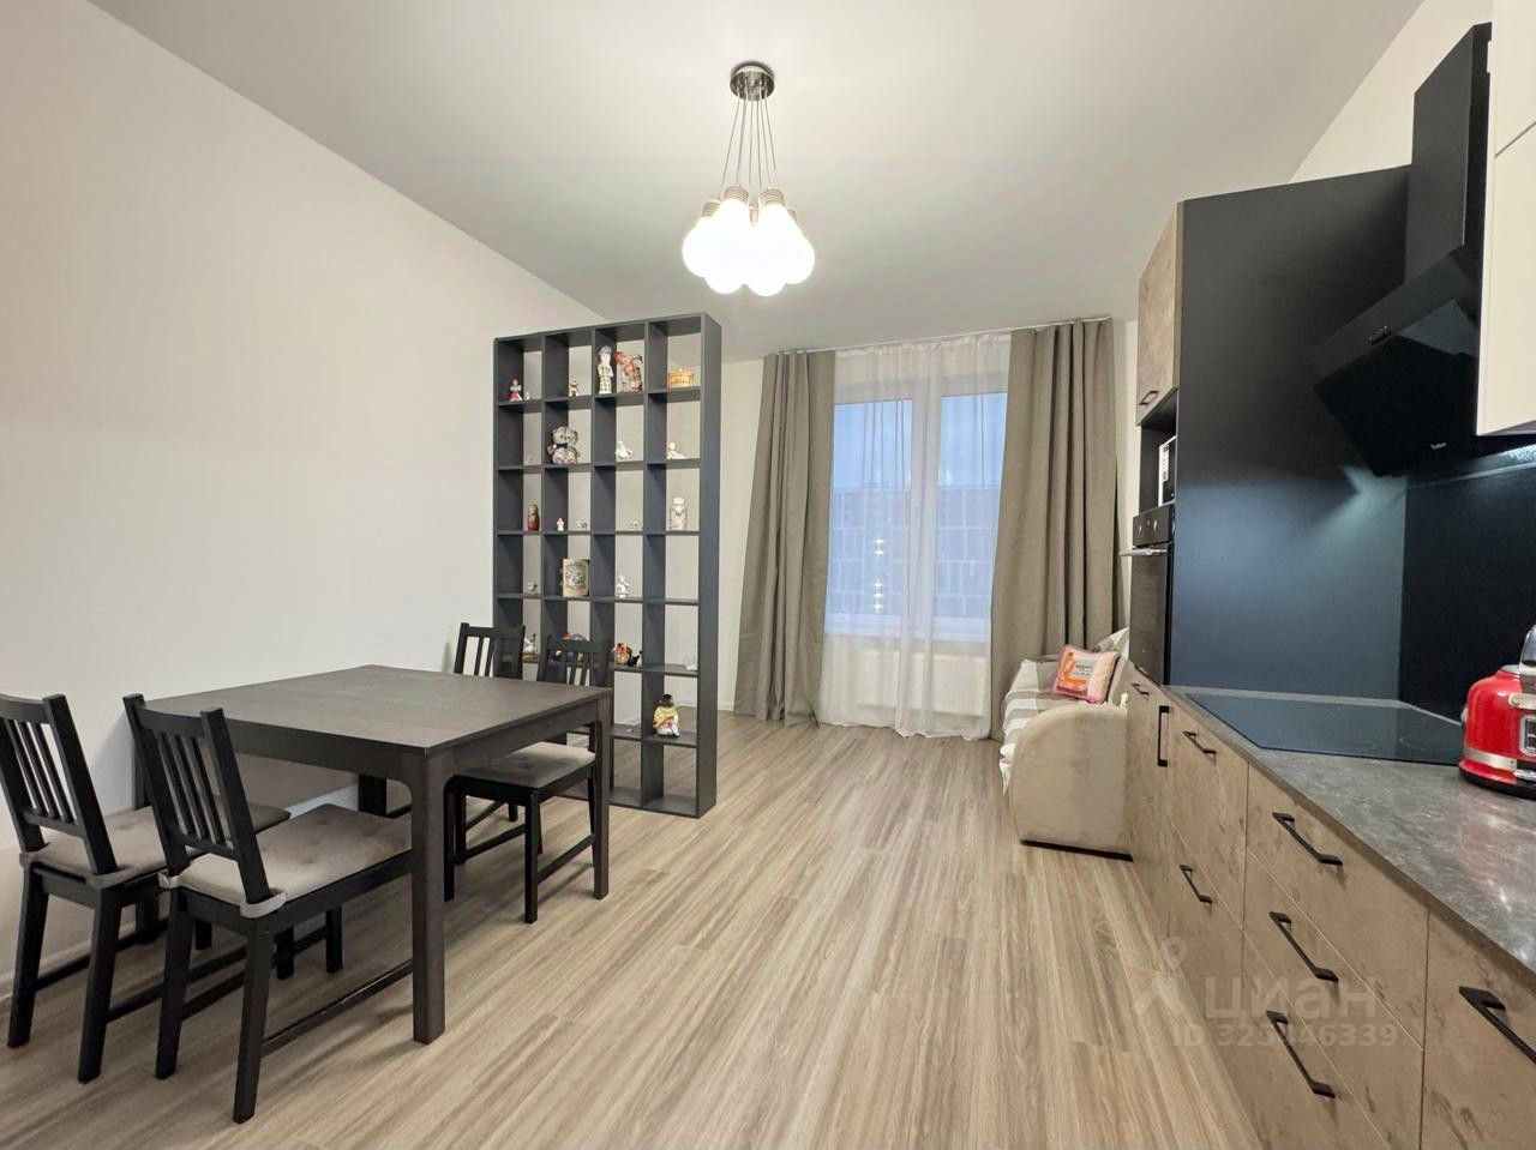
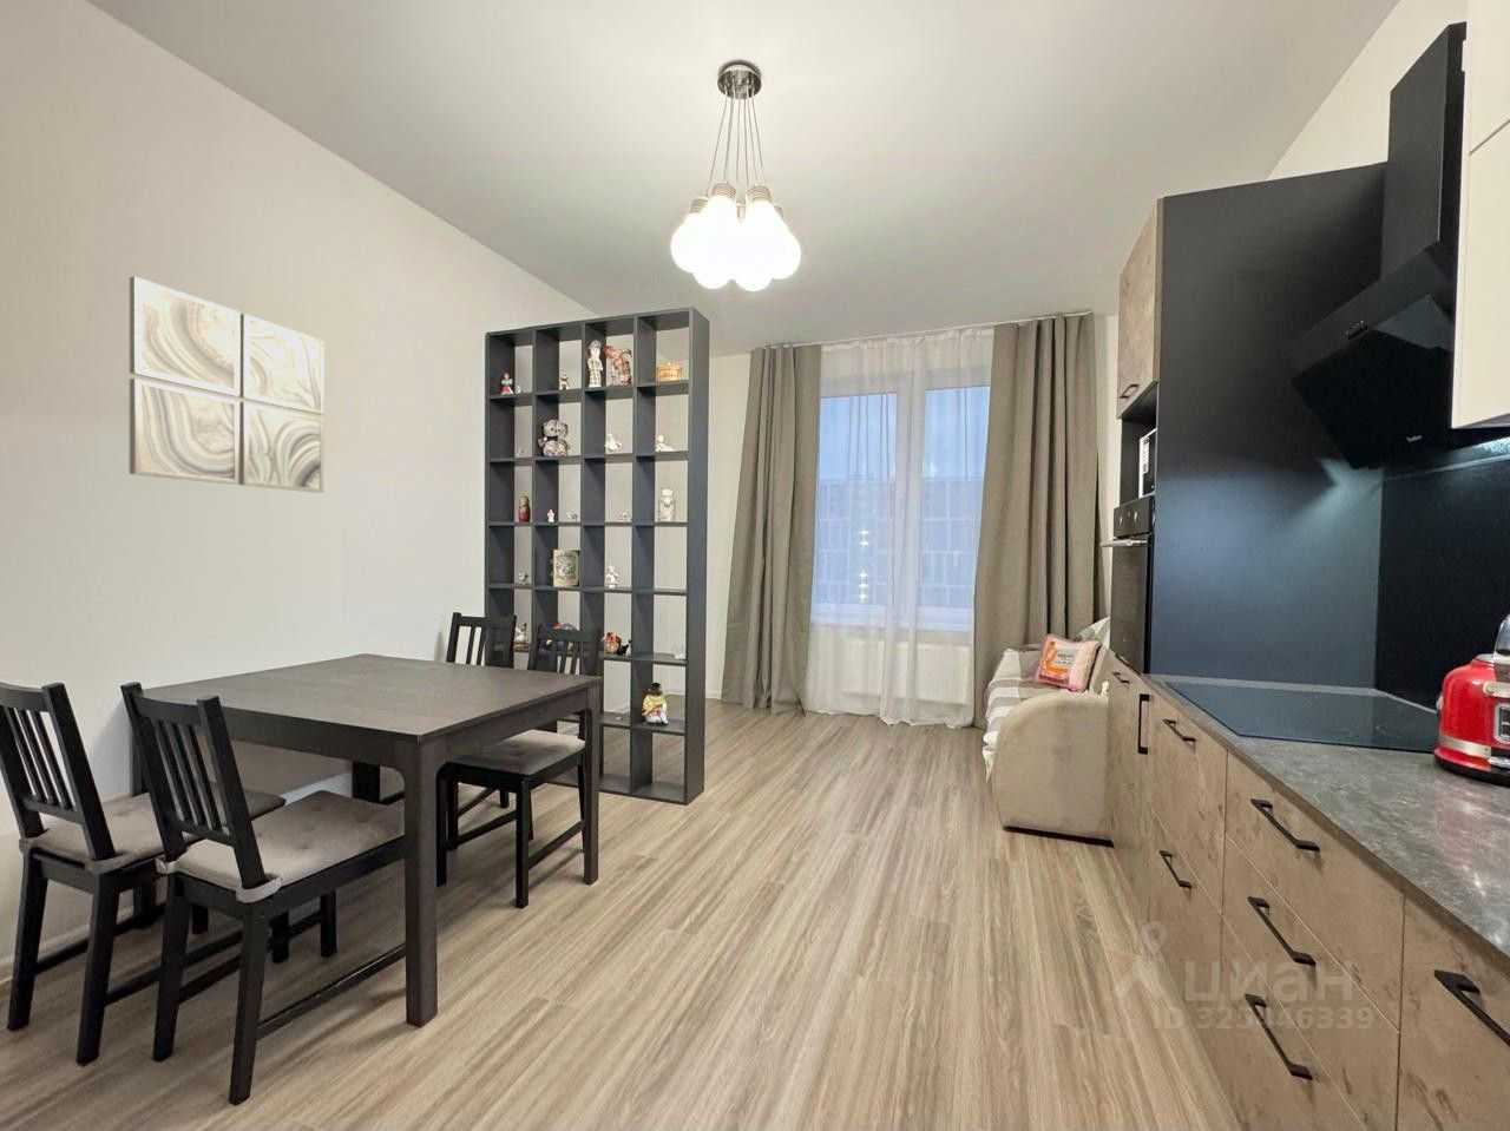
+ wall art [128,274,326,494]
